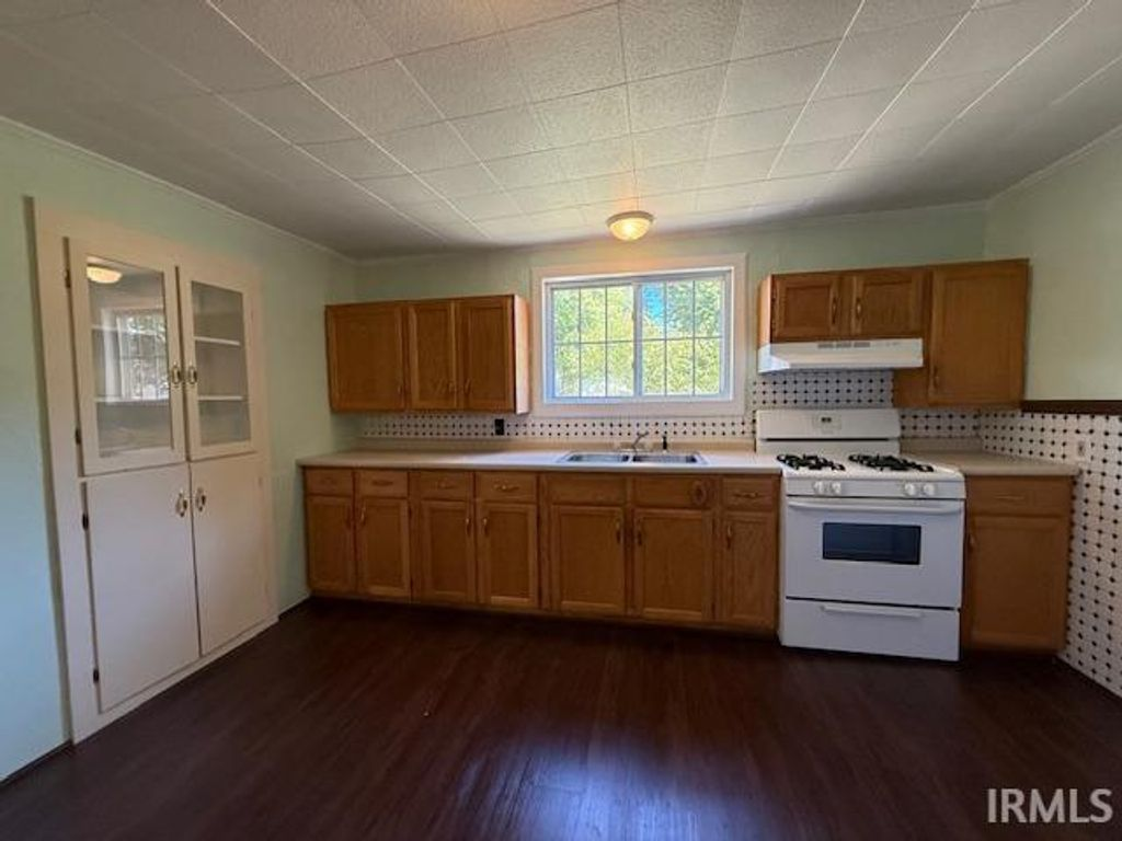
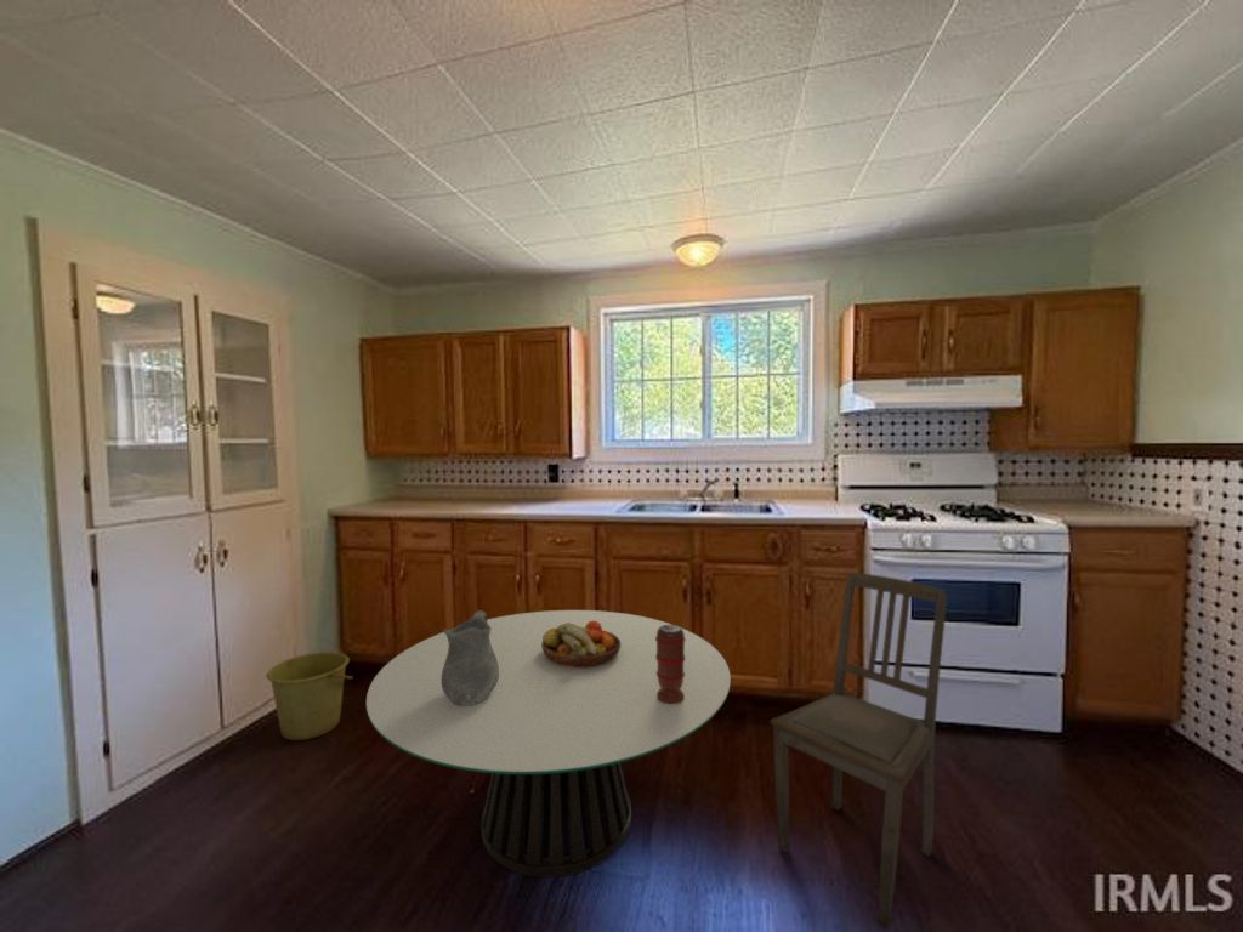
+ spice grinder [655,624,686,704]
+ dining chair [770,572,948,928]
+ dining table [365,609,732,879]
+ bucket [265,650,354,741]
+ fruit bowl [541,621,620,667]
+ pitcher [442,609,499,706]
